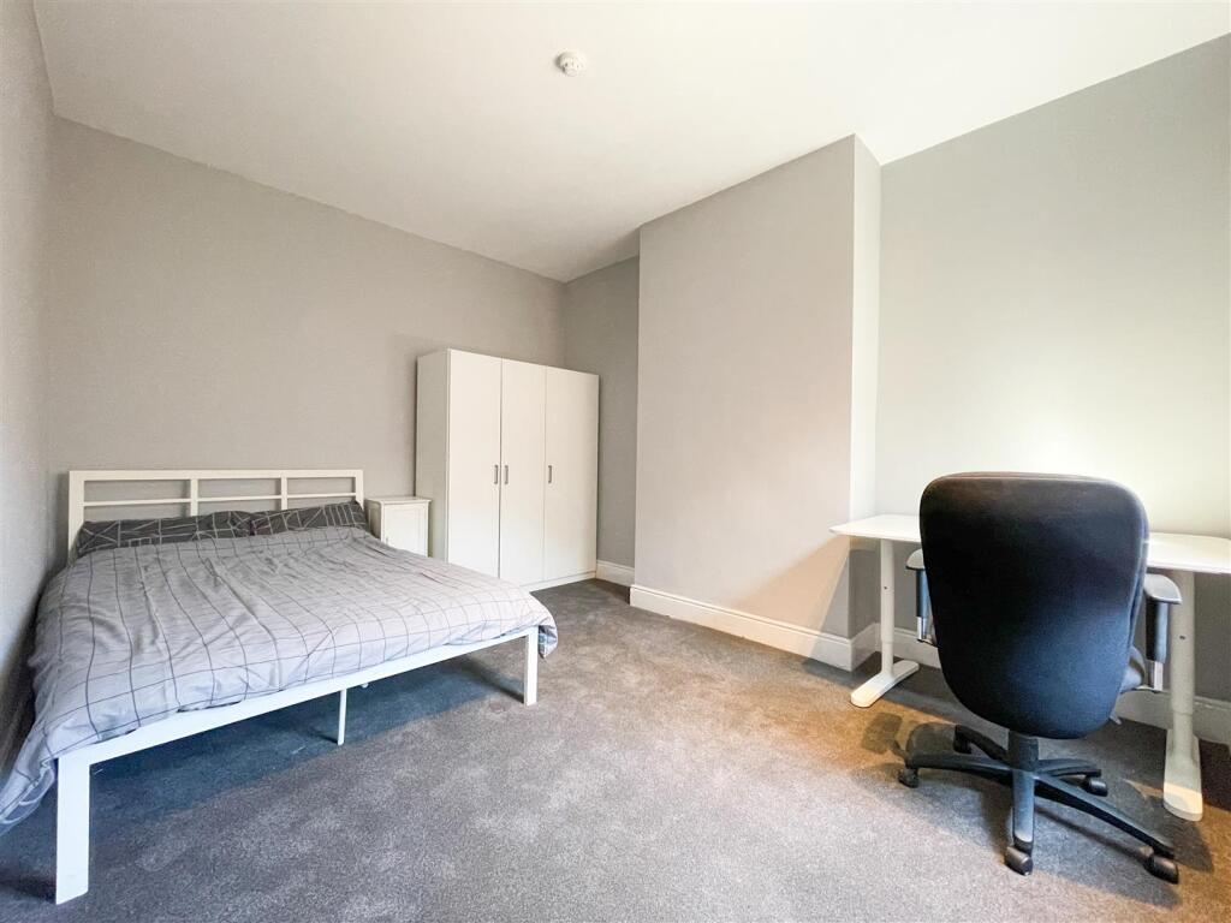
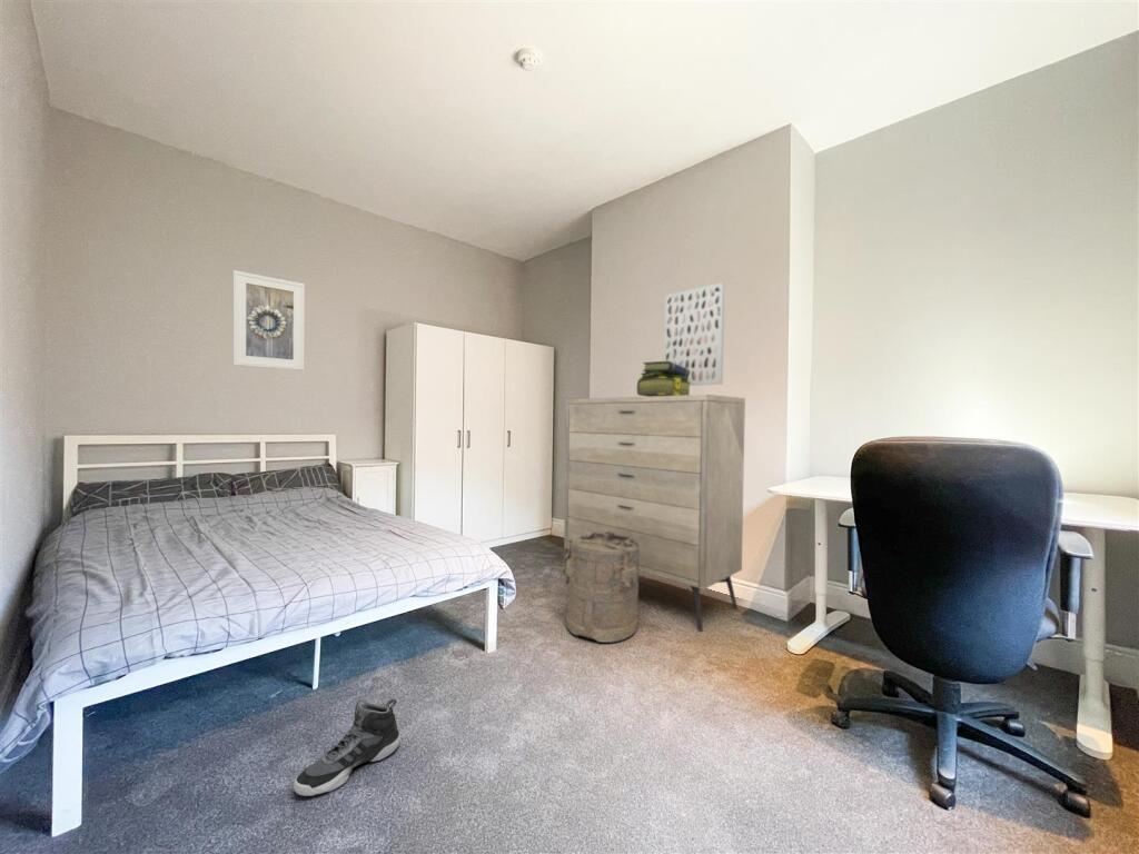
+ wall art [663,281,725,387]
+ stack of books [636,360,692,397]
+ laundry hamper [552,532,640,644]
+ sneaker [293,697,402,797]
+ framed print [231,269,306,371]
+ dresser [563,394,746,633]
